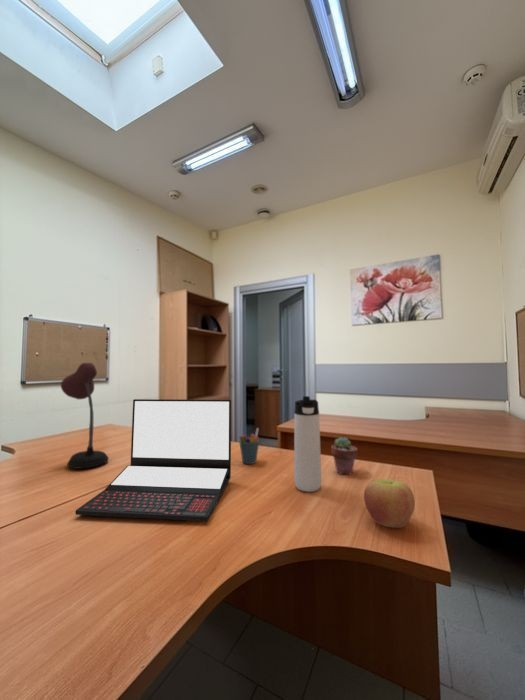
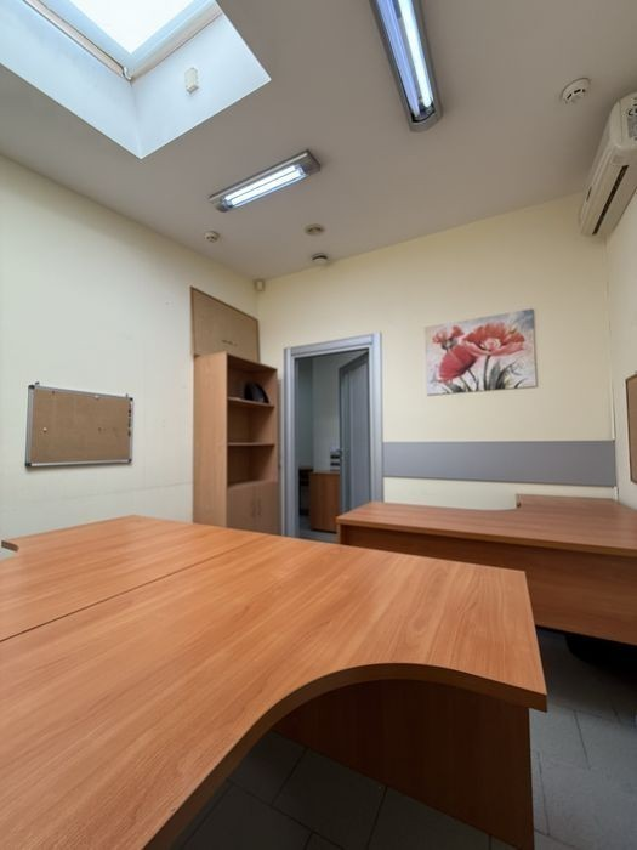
- laptop [75,398,232,522]
- potted succulent [330,436,358,476]
- pen holder [238,427,260,465]
- desk lamp [60,362,109,470]
- thermos bottle [293,395,322,493]
- apple [363,478,416,529]
